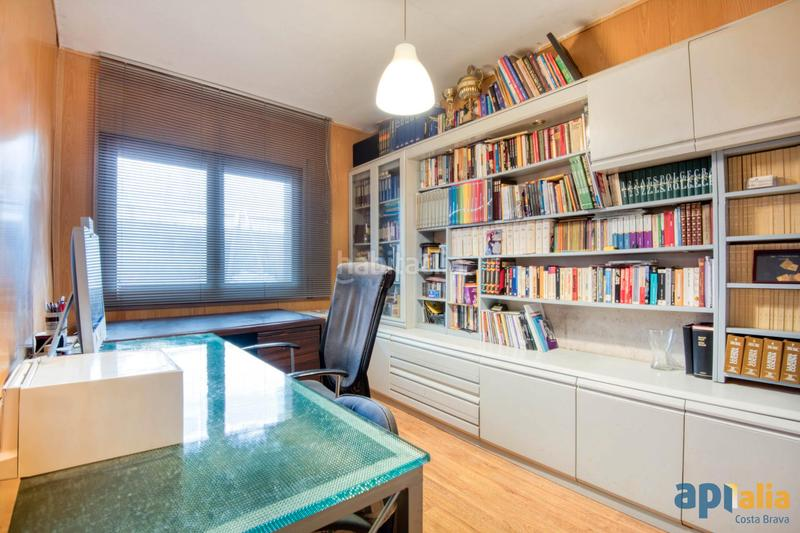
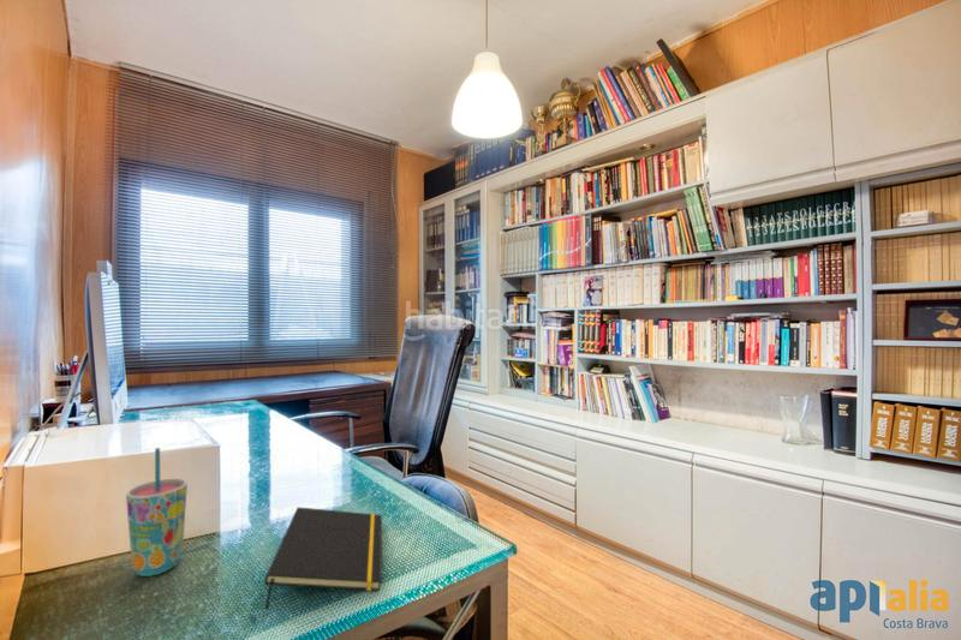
+ notepad [263,506,383,611]
+ cup [125,447,189,578]
